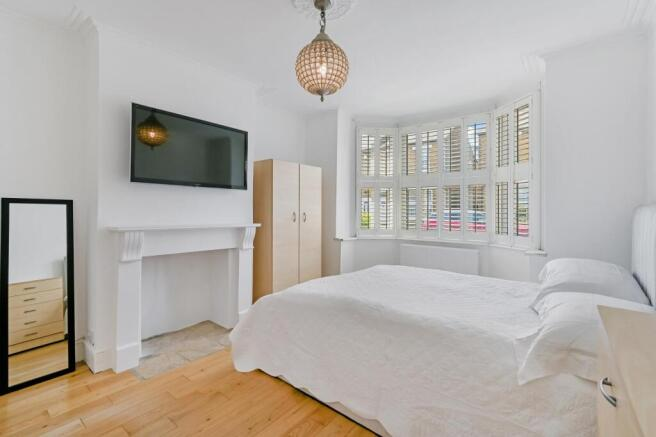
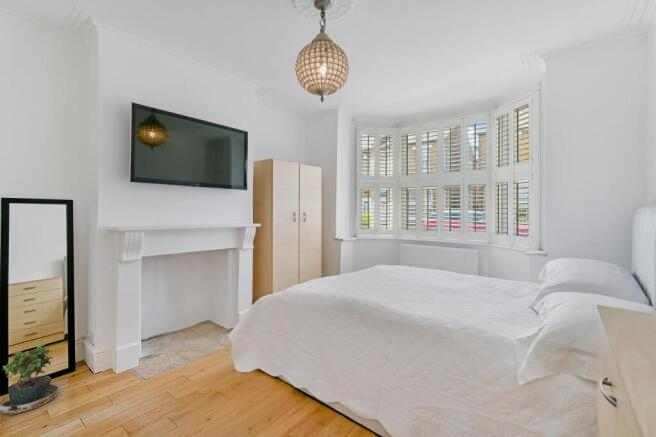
+ potted plant [0,343,61,427]
